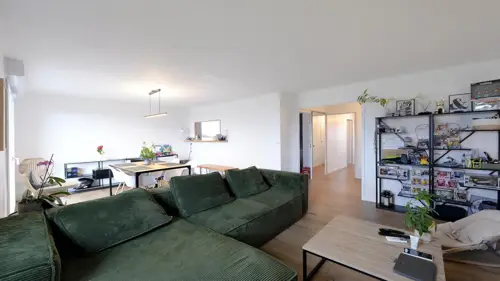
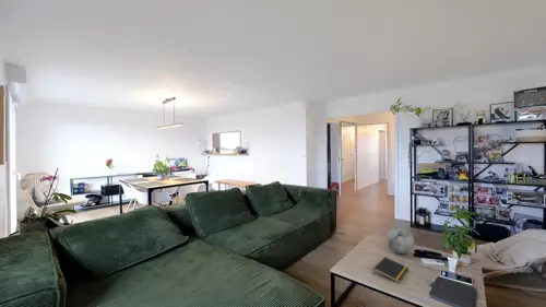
+ decorative orb [385,226,415,255]
+ notepad [372,256,410,284]
